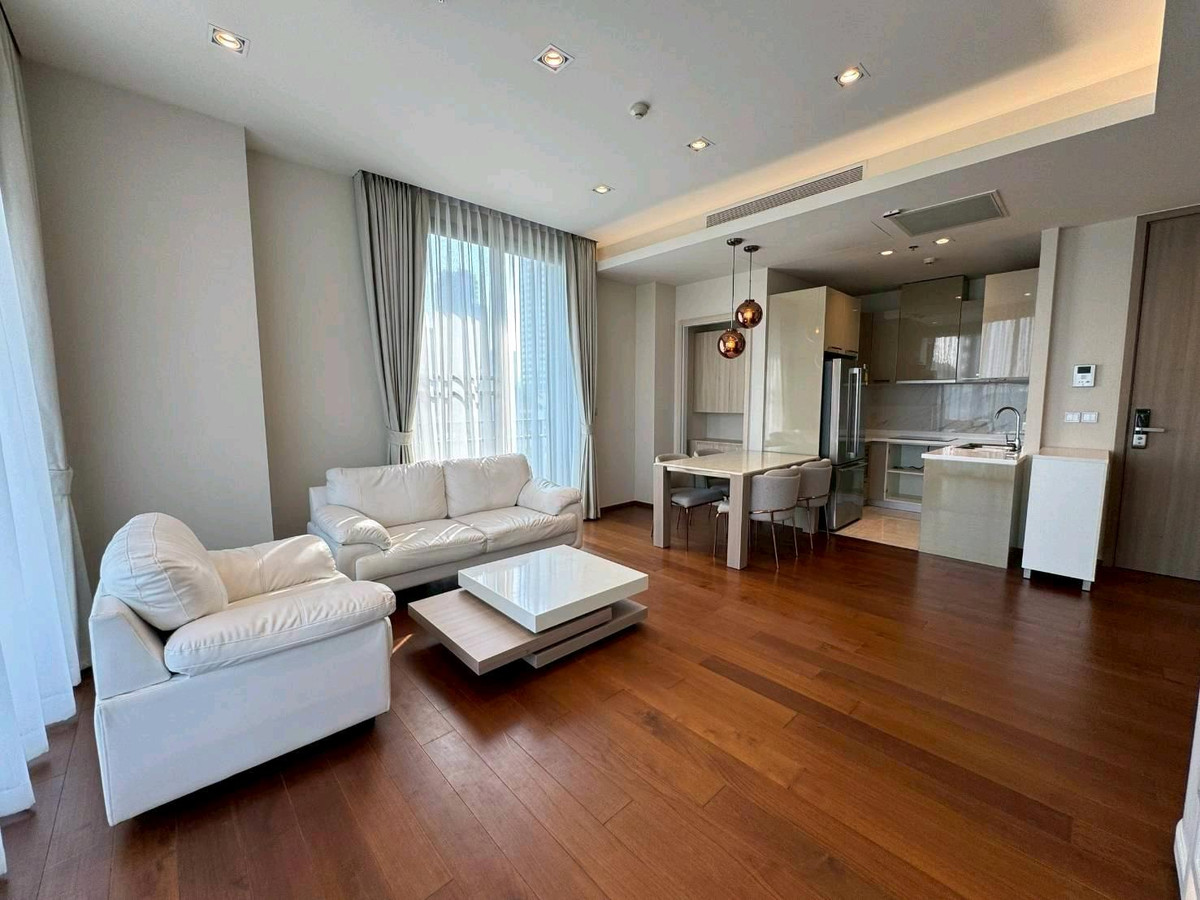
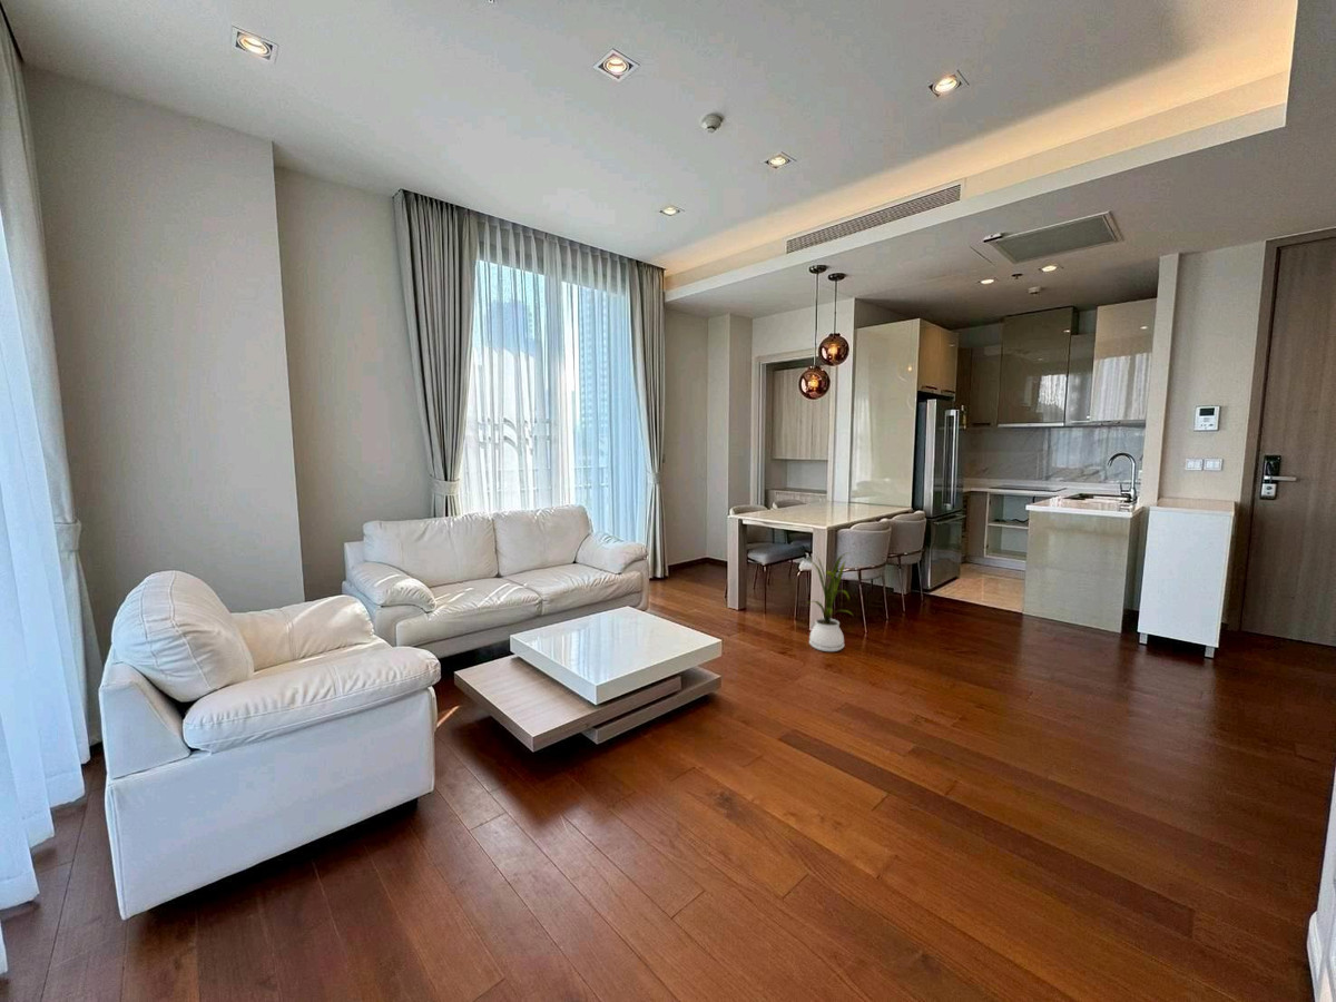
+ house plant [804,551,854,652]
